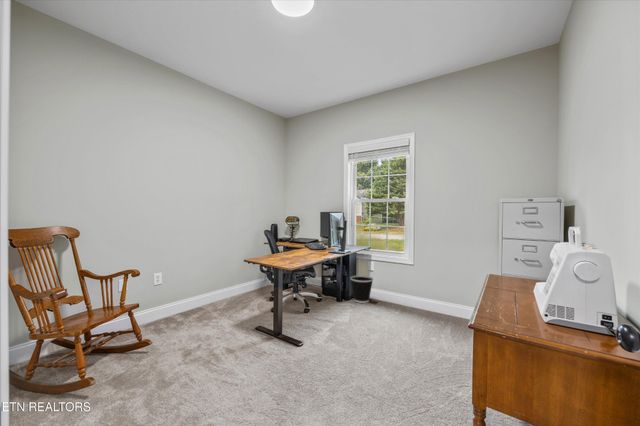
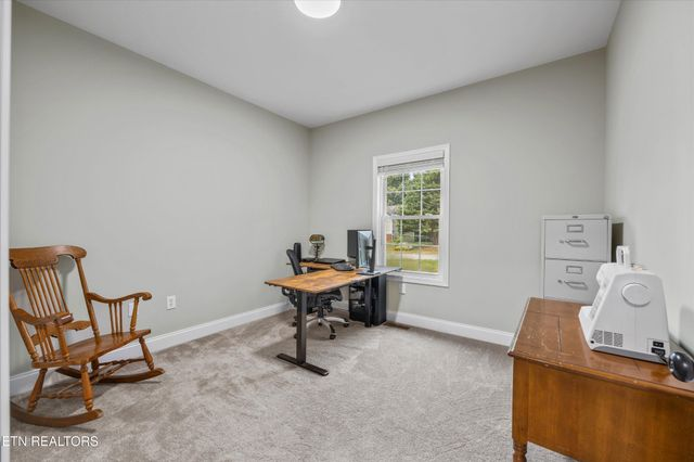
- wastebasket [349,274,374,304]
